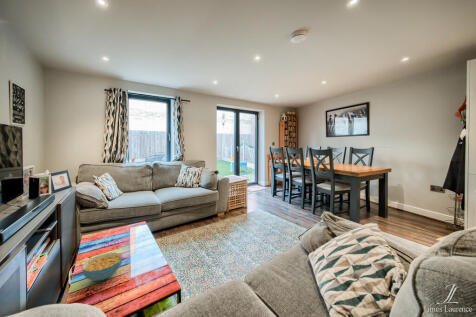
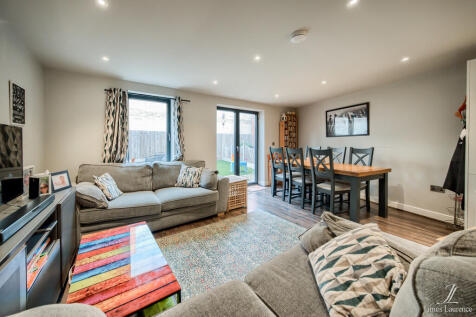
- cereal bowl [81,252,124,282]
